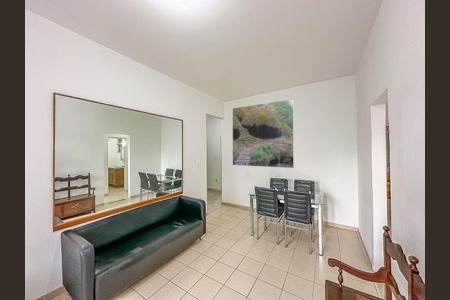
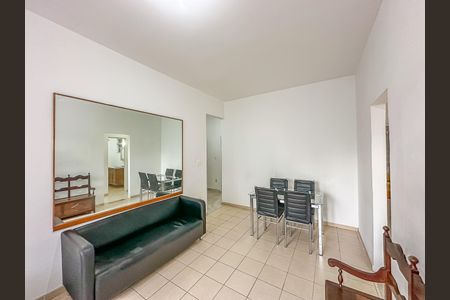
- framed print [232,98,295,169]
